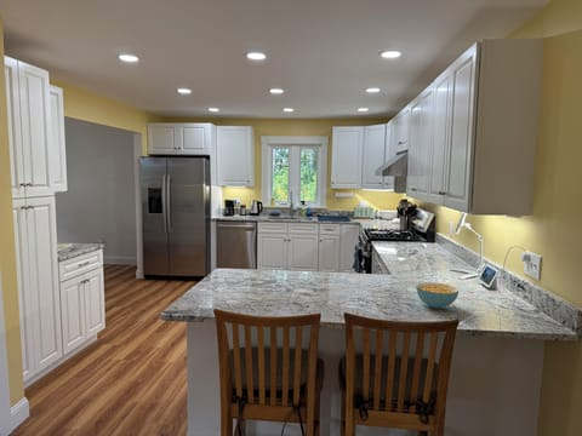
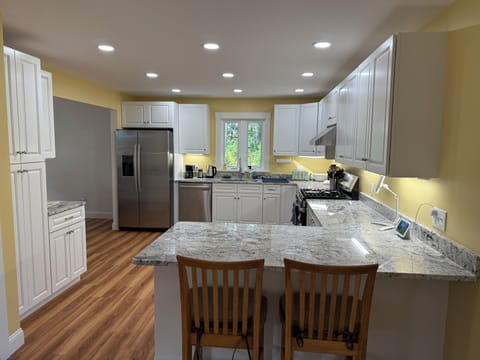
- cereal bowl [415,281,460,310]
